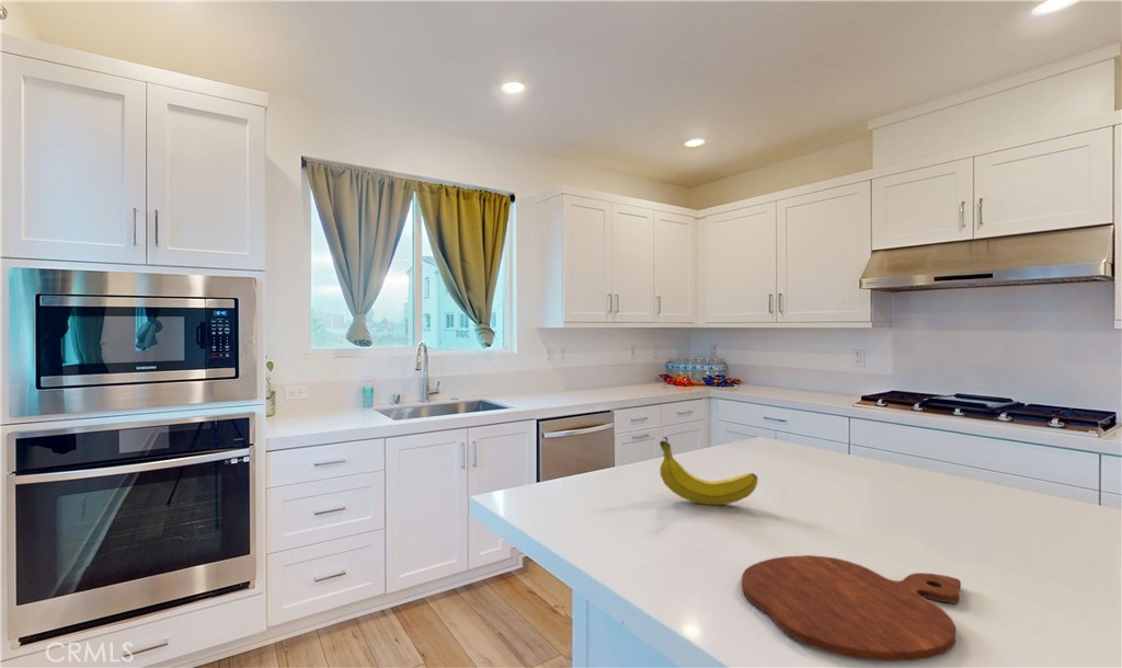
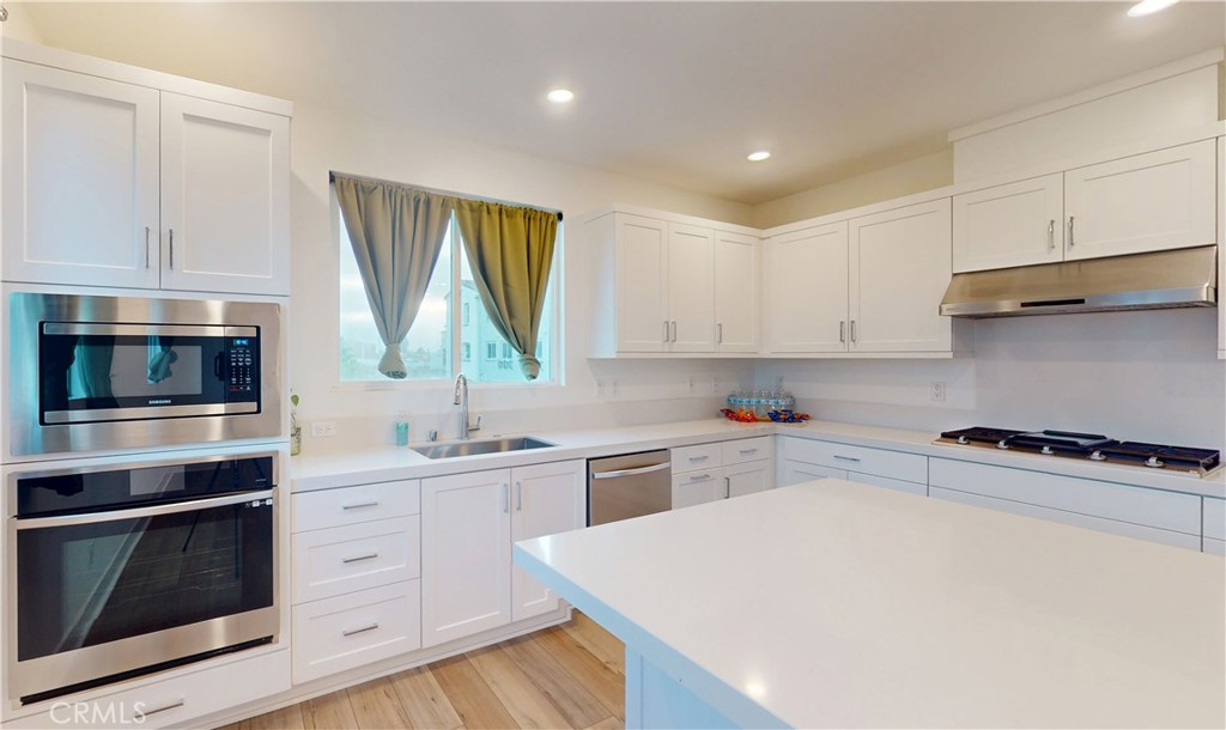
- fruit [659,439,759,506]
- cutting board [741,554,962,663]
